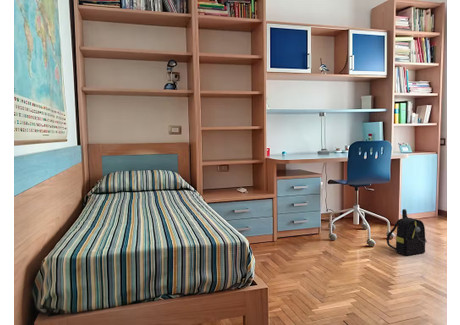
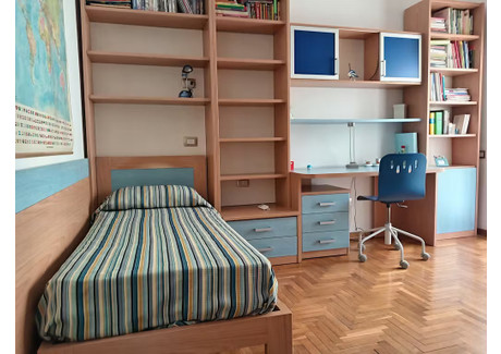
- backpack [386,208,428,256]
